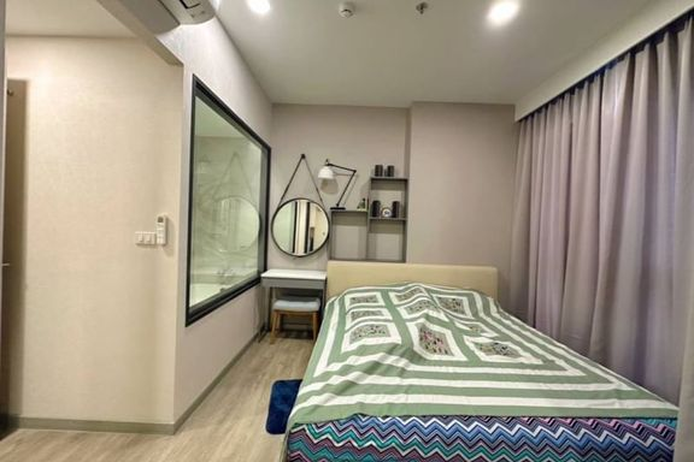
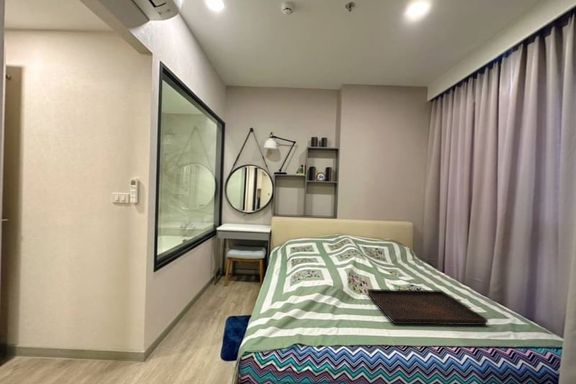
+ serving tray [366,288,489,326]
